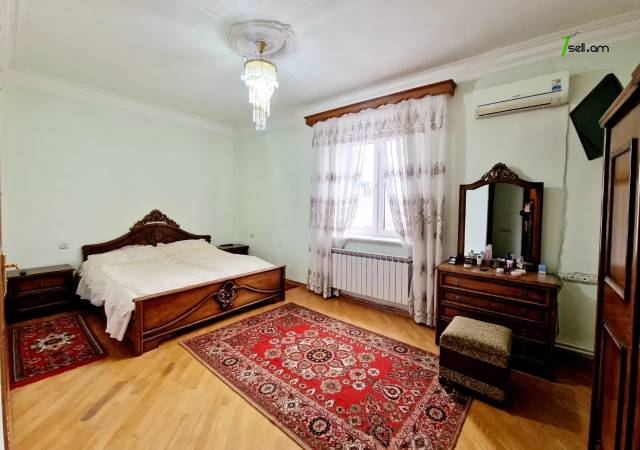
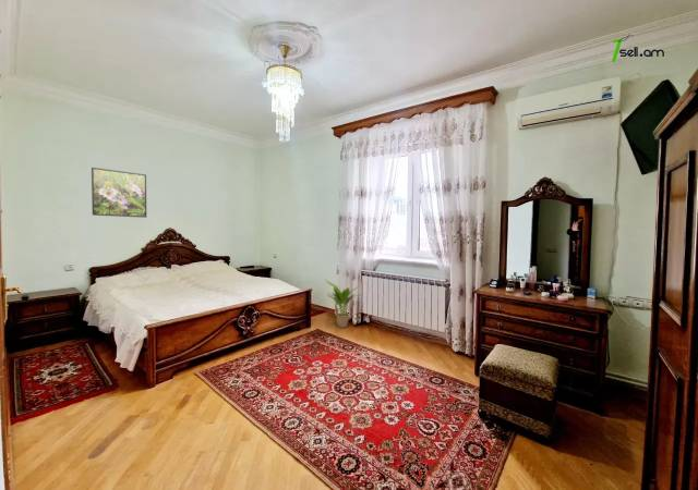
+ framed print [91,167,147,219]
+ potted plant [324,278,363,329]
